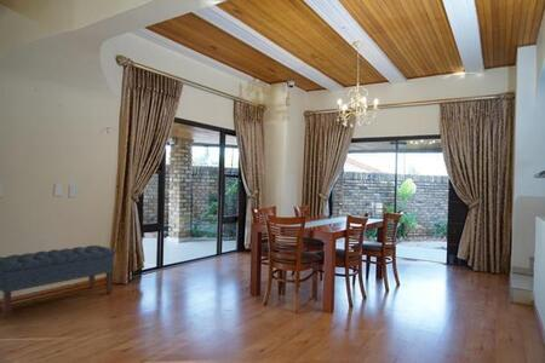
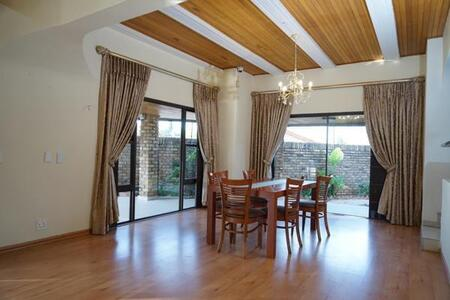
- bench [0,244,116,319]
